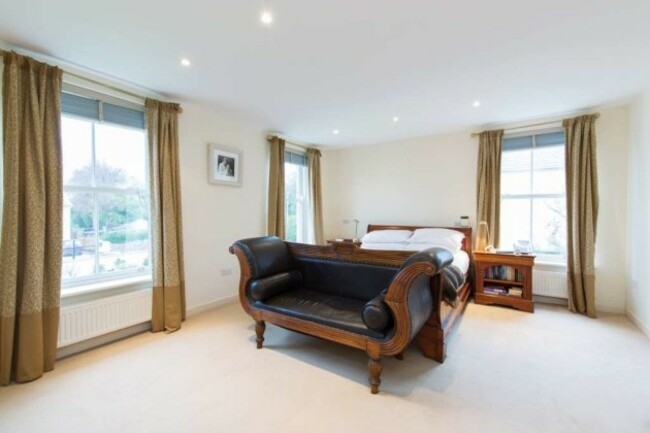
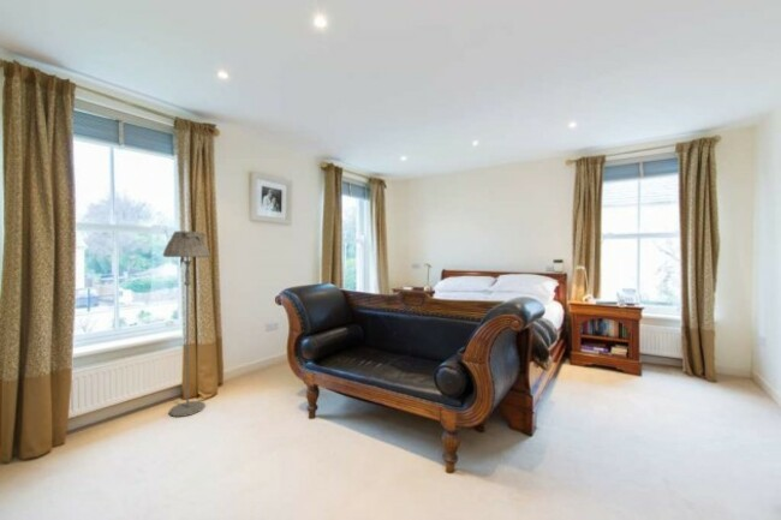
+ floor lamp [162,229,211,418]
